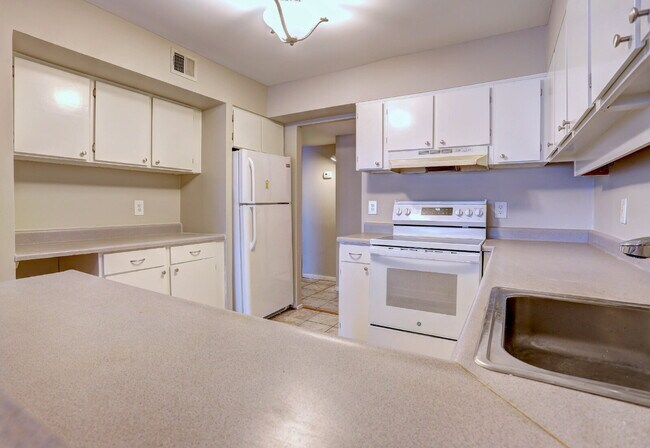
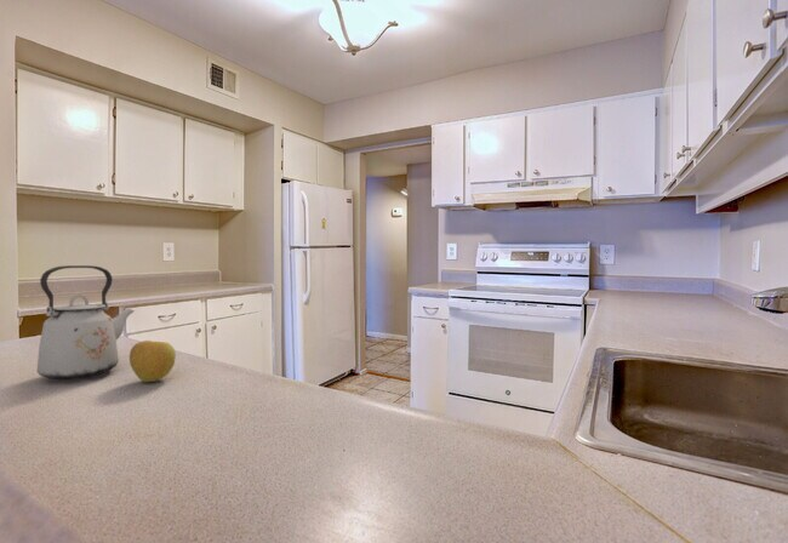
+ apple [129,339,177,383]
+ kettle [35,264,136,381]
